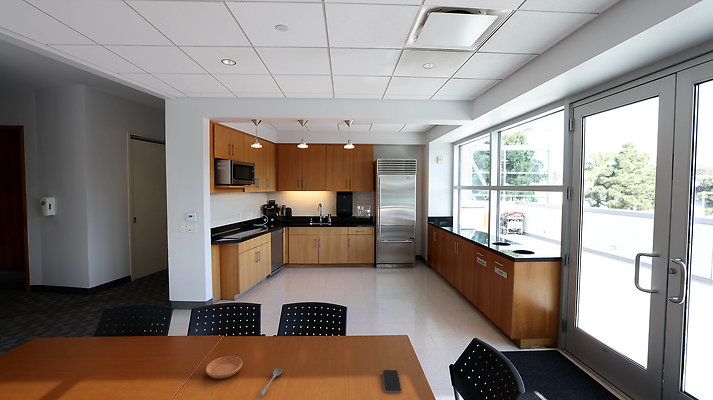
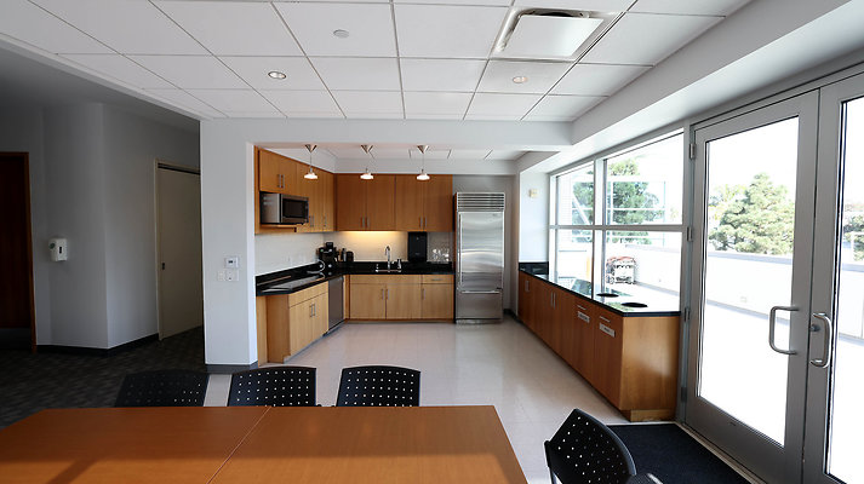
- smartphone [382,369,402,394]
- saucer [205,355,243,380]
- soupspoon [258,367,283,398]
